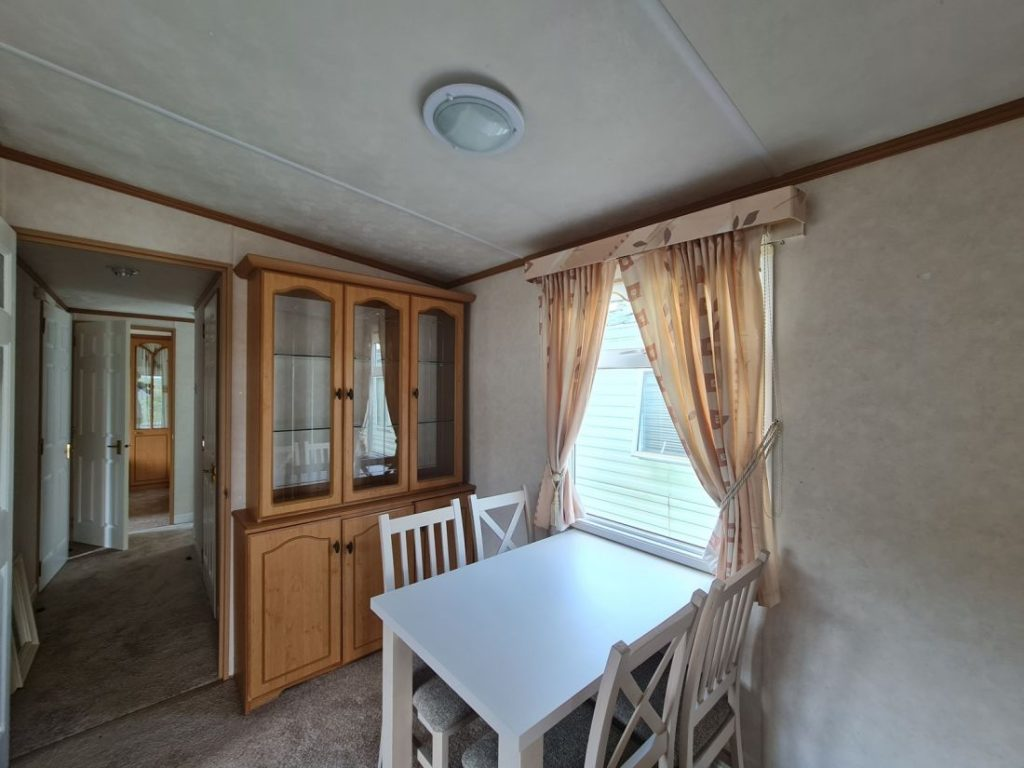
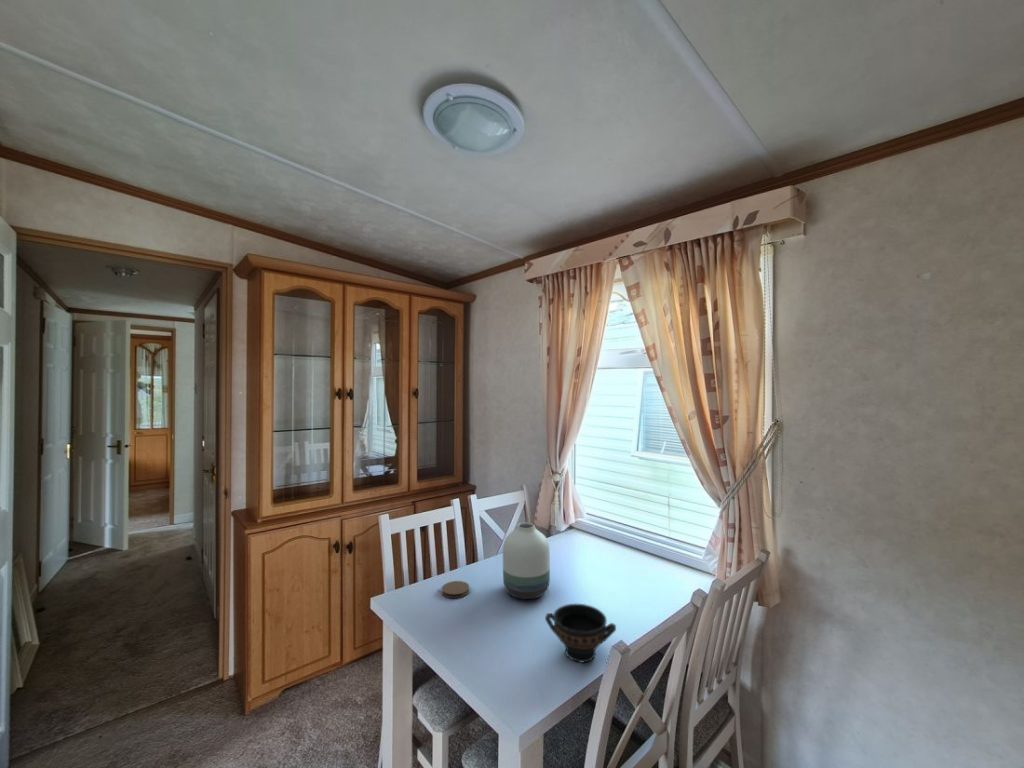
+ bowl [544,603,617,664]
+ vase [502,522,551,600]
+ coaster [441,580,470,599]
